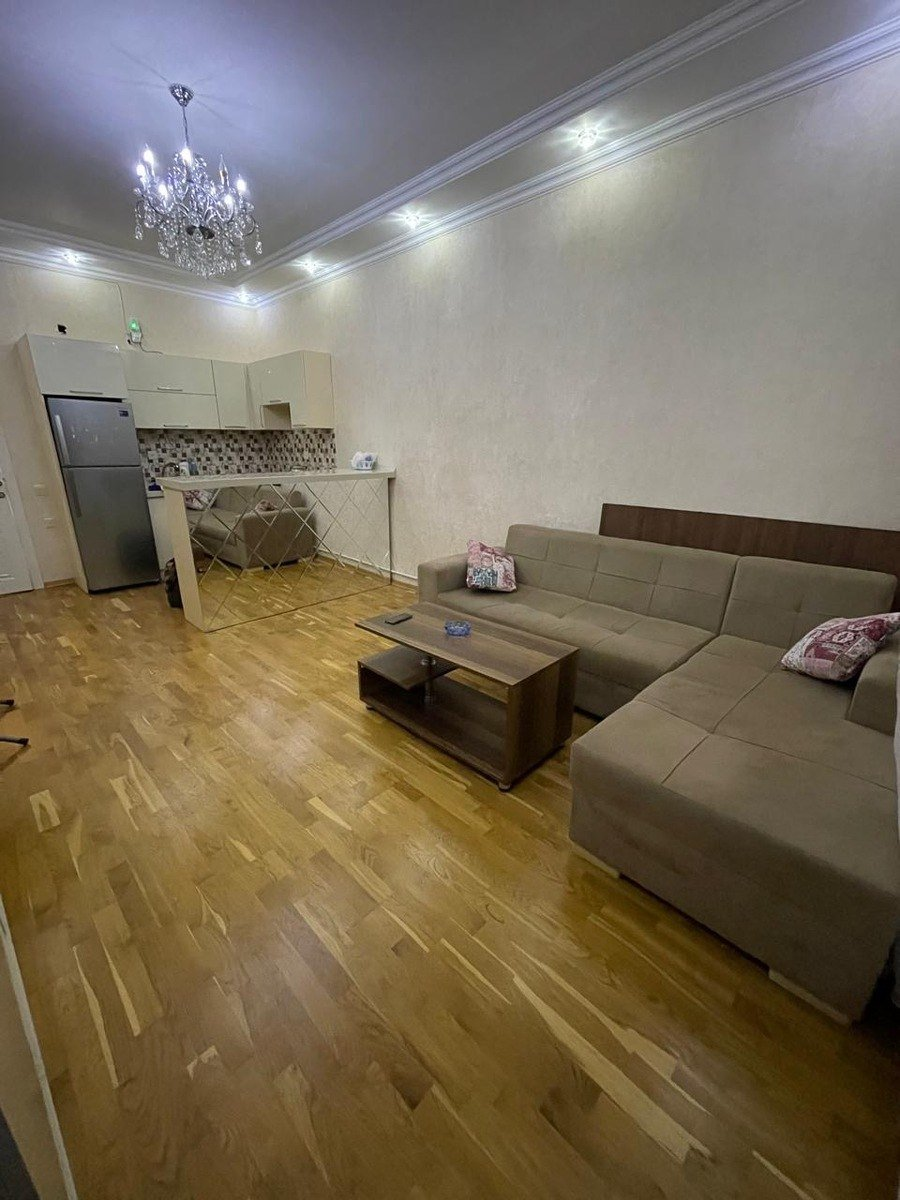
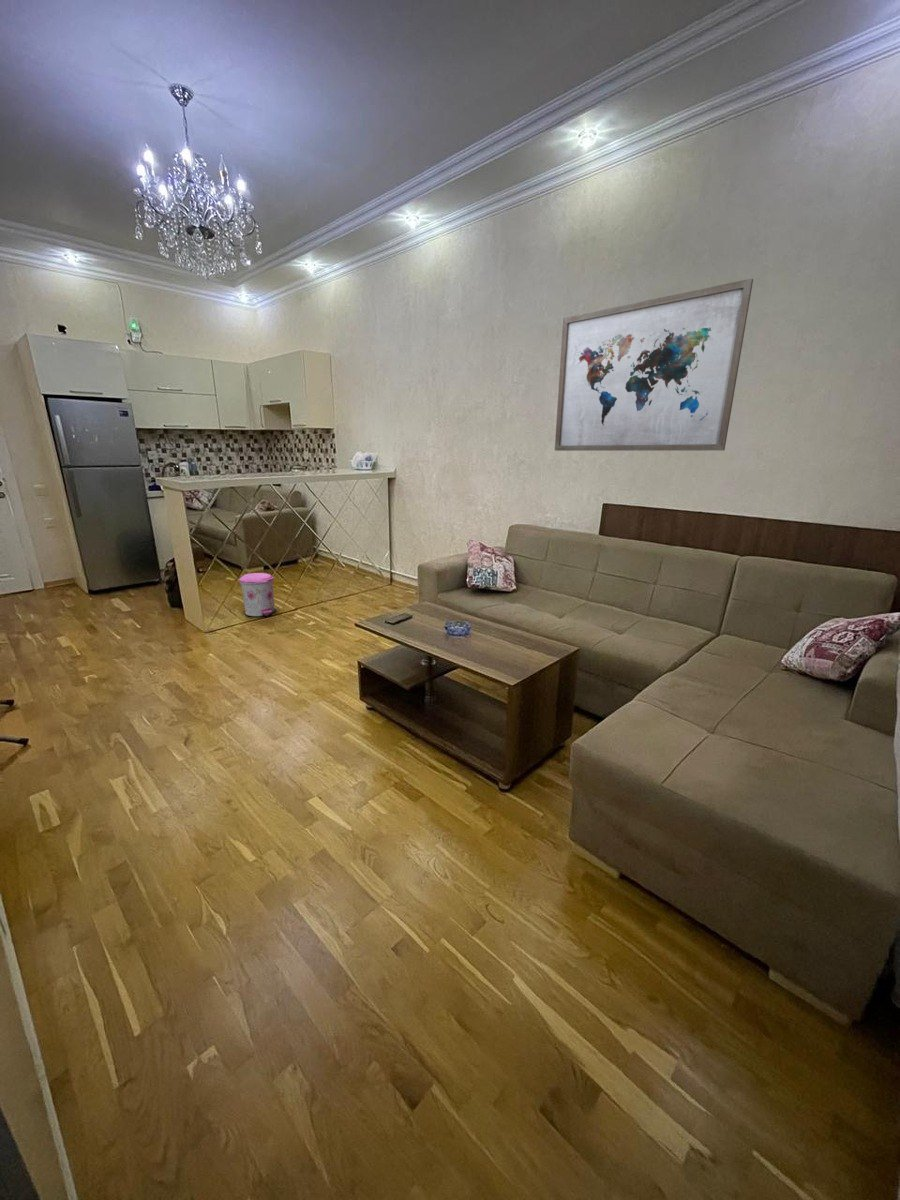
+ trash can [238,572,276,617]
+ wall art [554,278,754,452]
